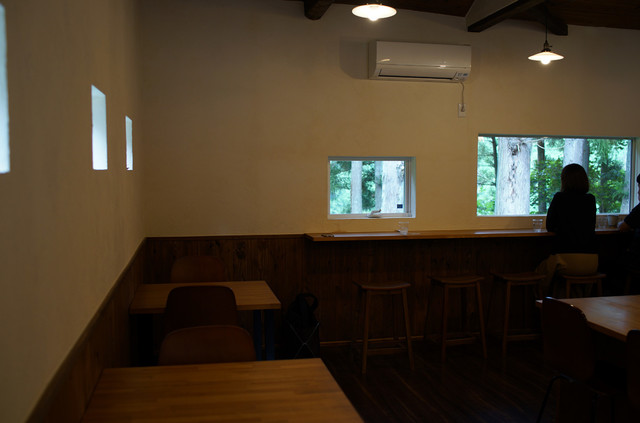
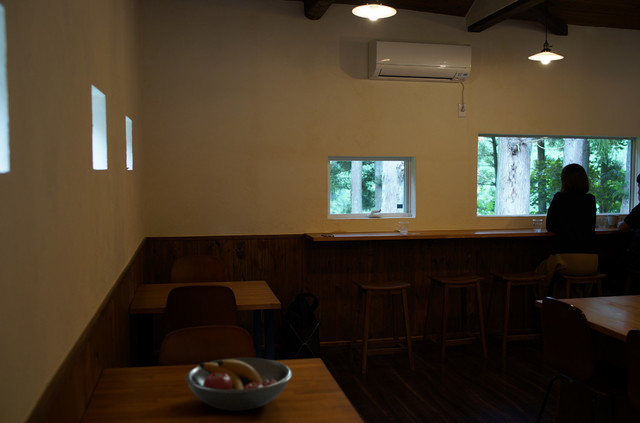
+ fruit bowl [184,357,293,412]
